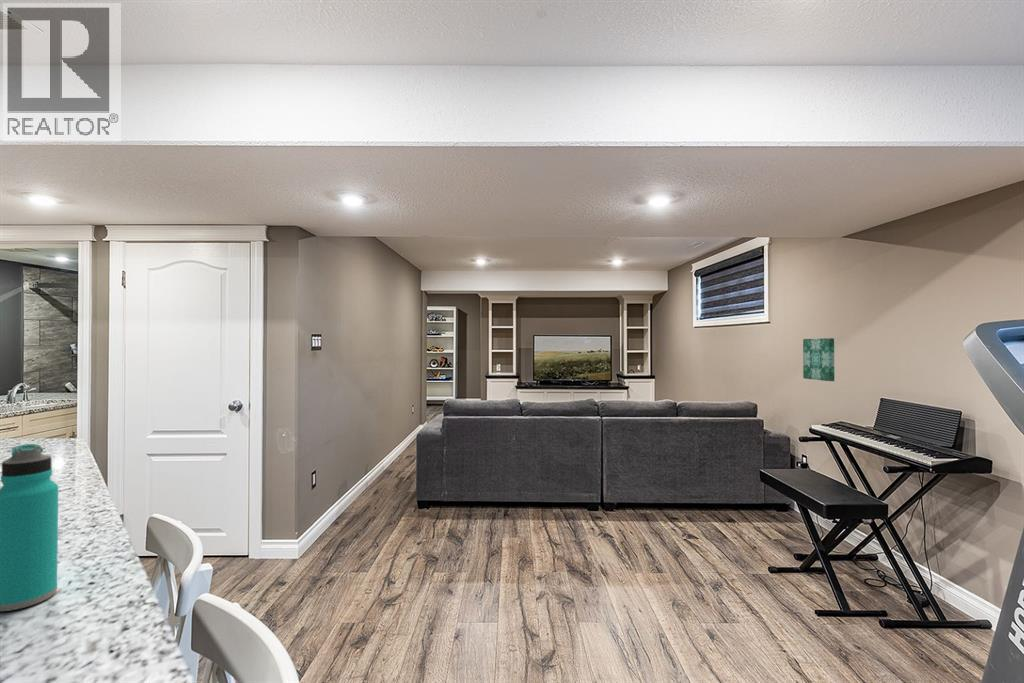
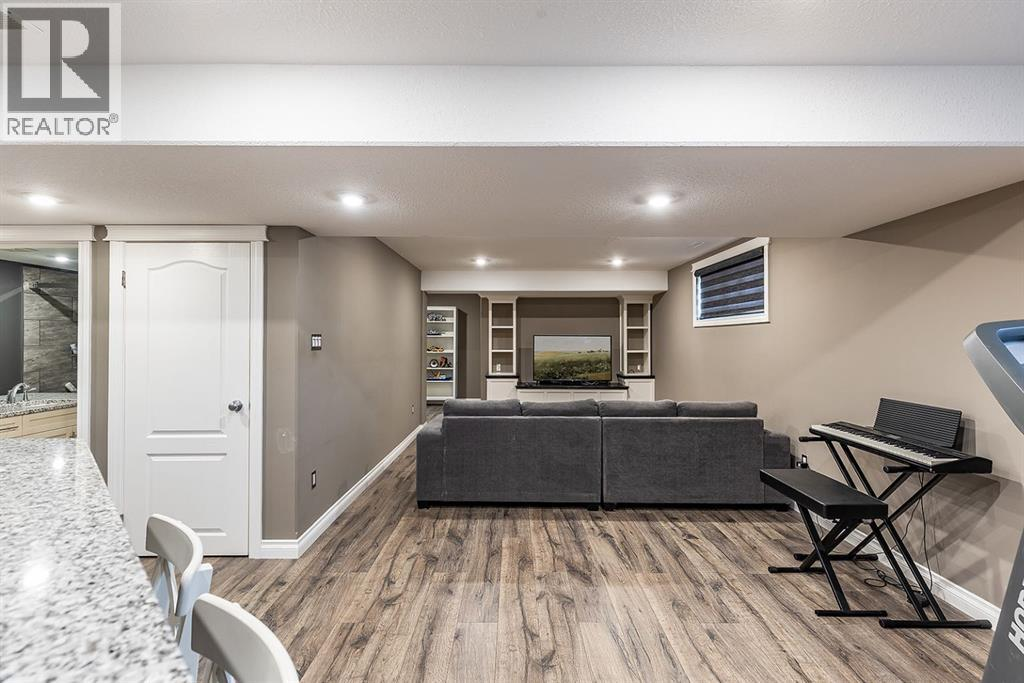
- water bottle [0,443,59,612]
- wall art [802,337,835,382]
